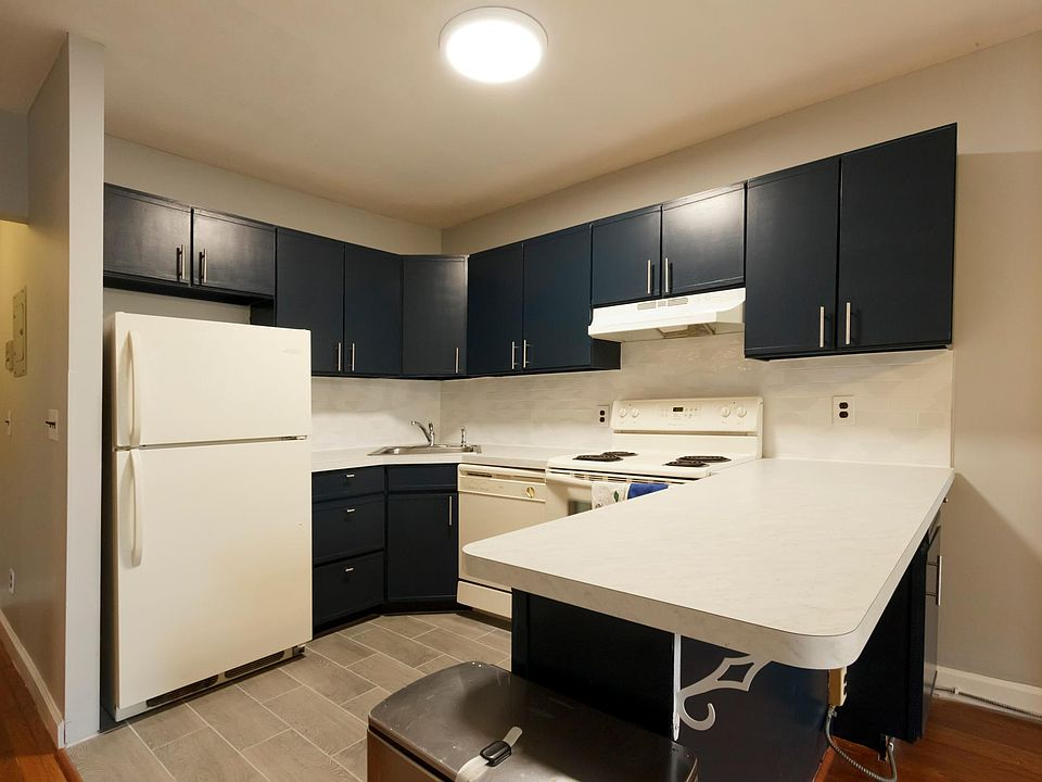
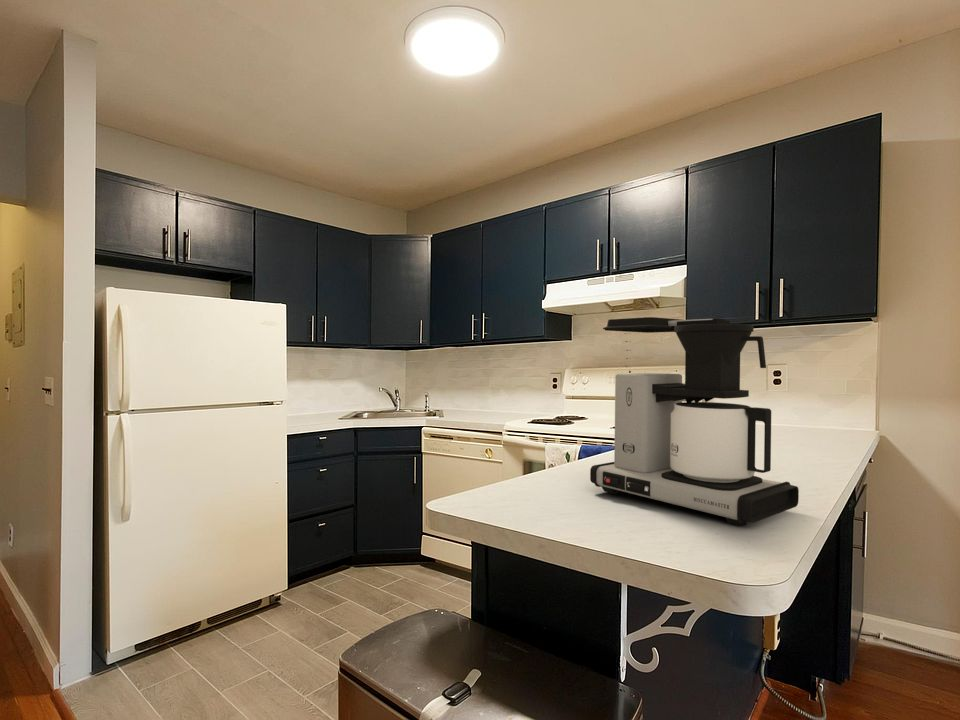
+ coffee maker [589,316,800,527]
